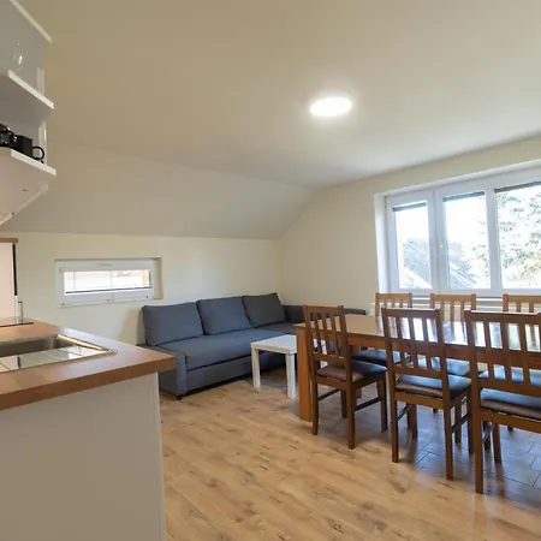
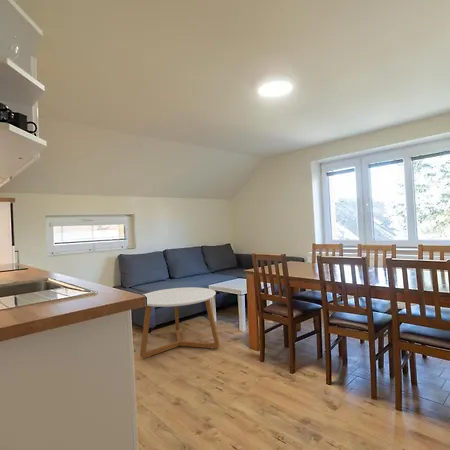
+ coffee table [139,286,221,359]
